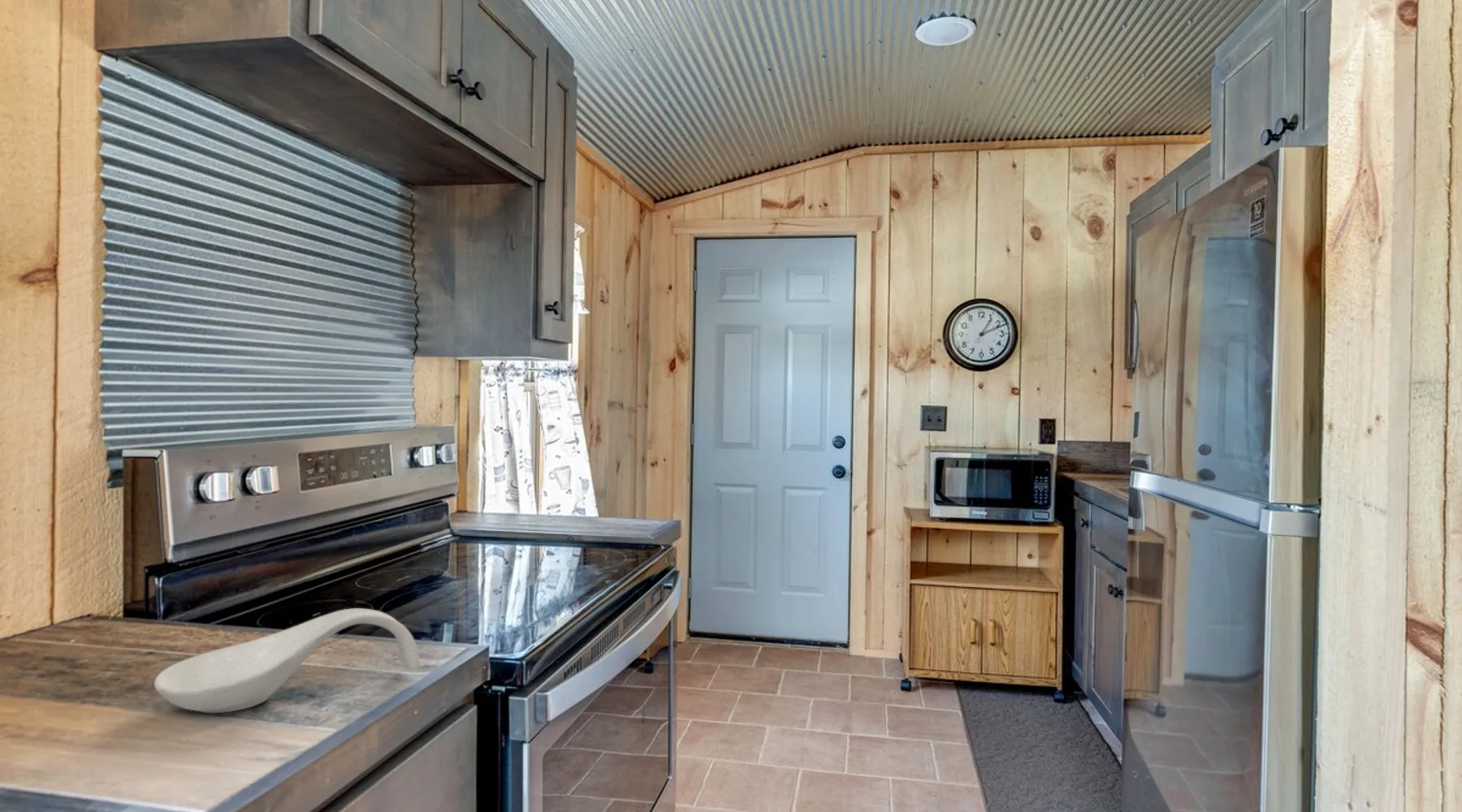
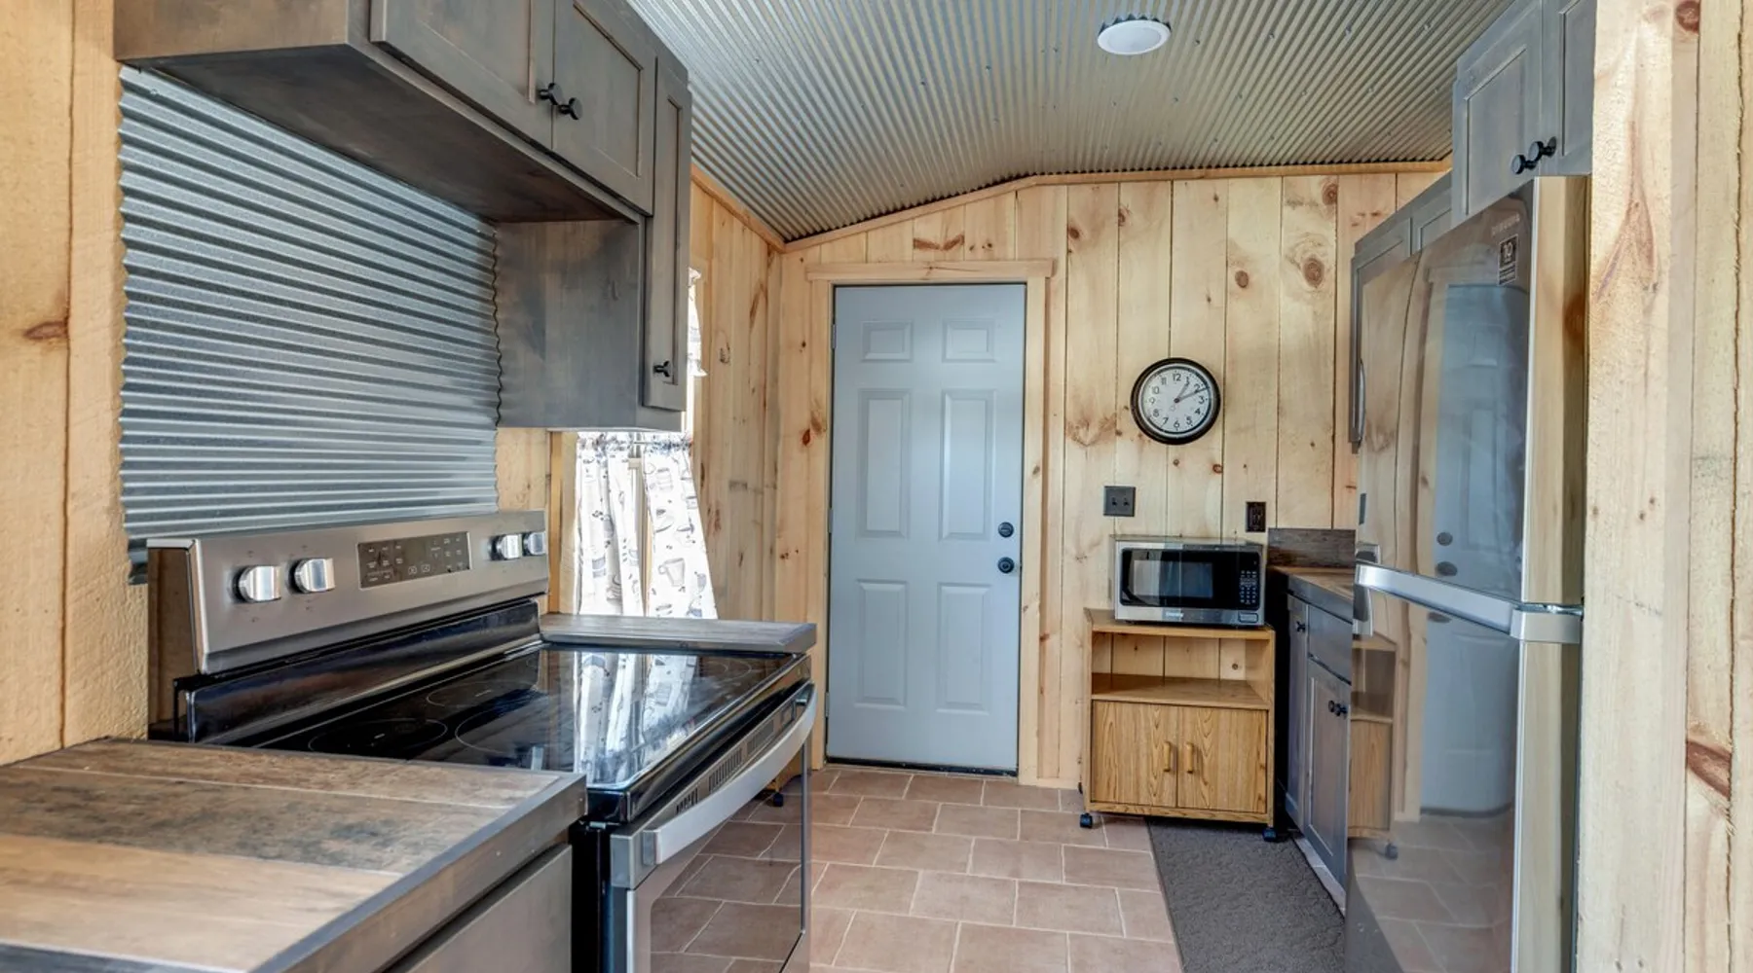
- spoon rest [154,607,421,714]
